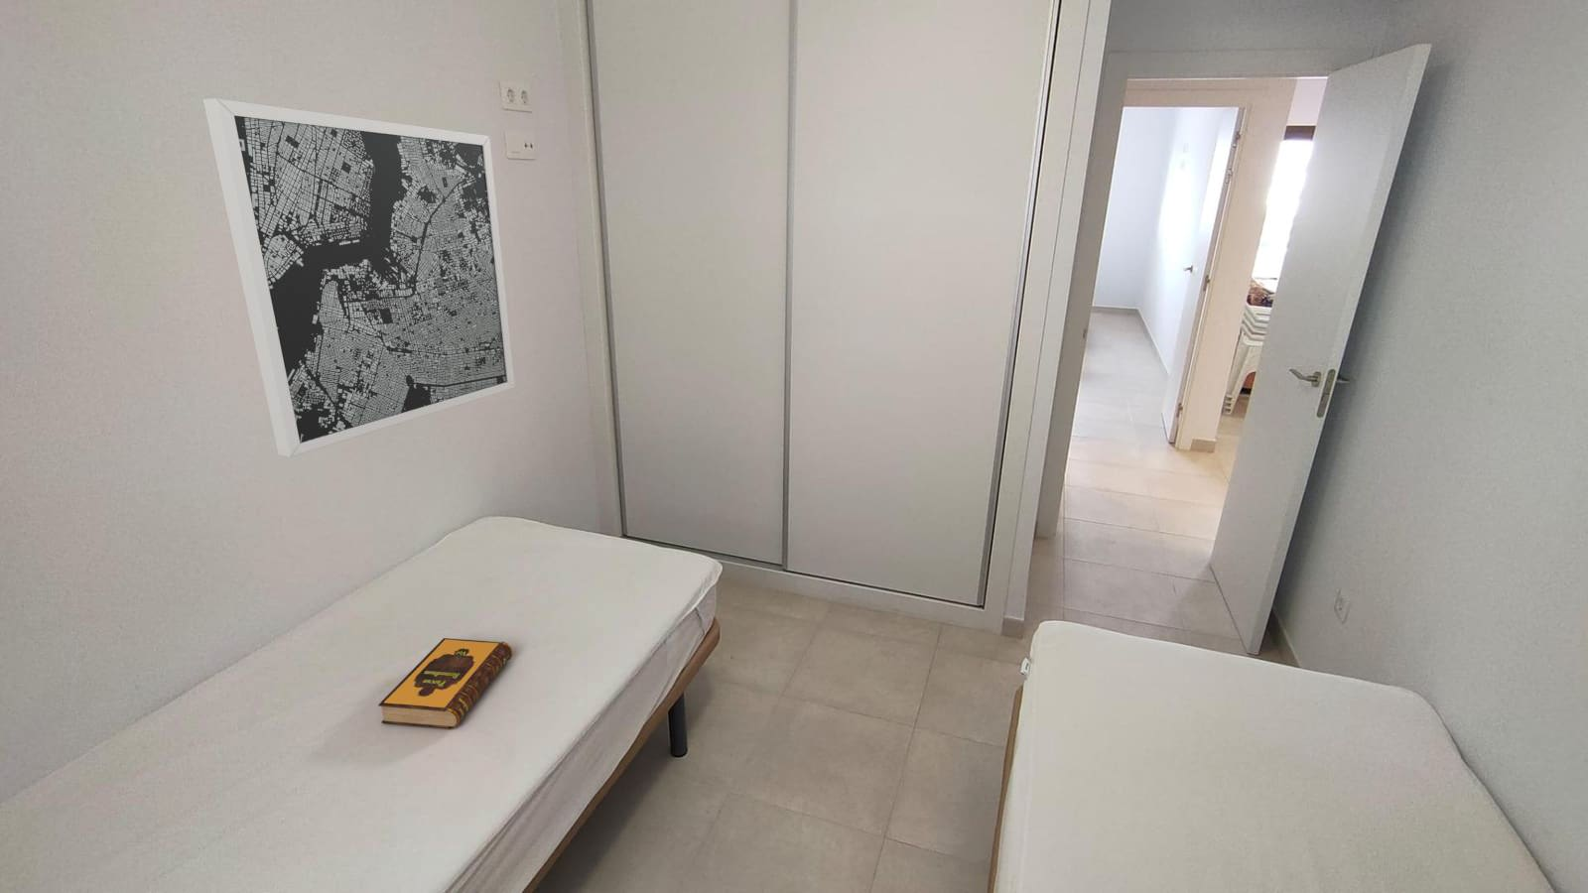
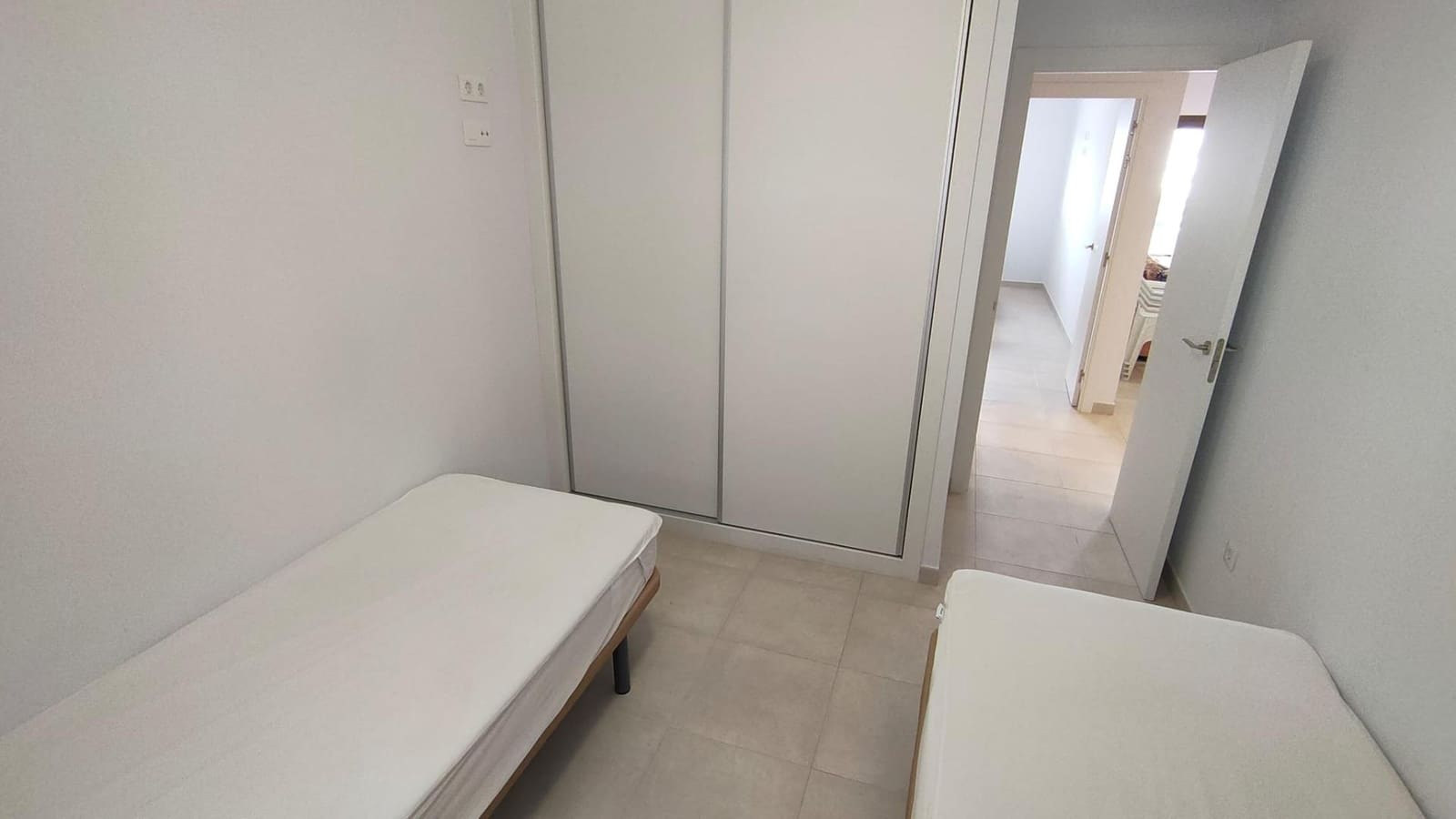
- hardback book [377,637,513,731]
- wall art [203,97,516,458]
